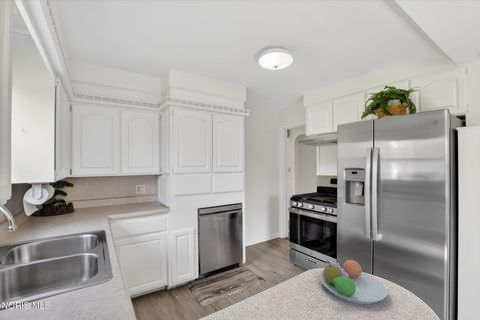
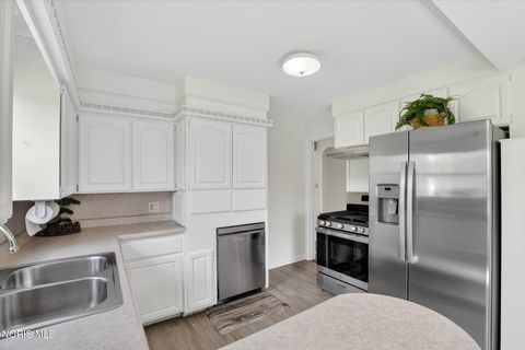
- fruit bowl [319,258,389,305]
